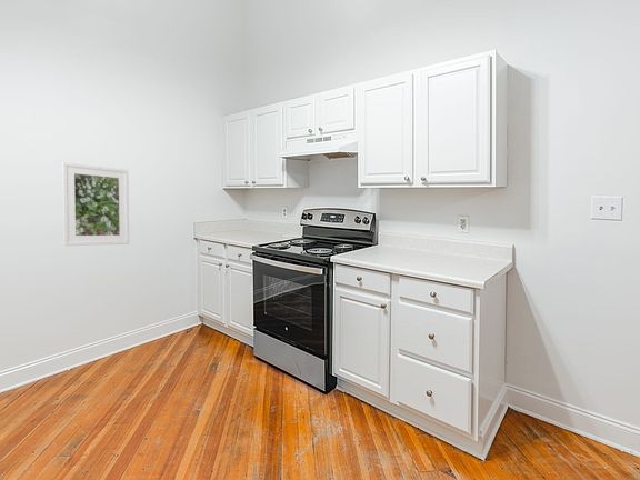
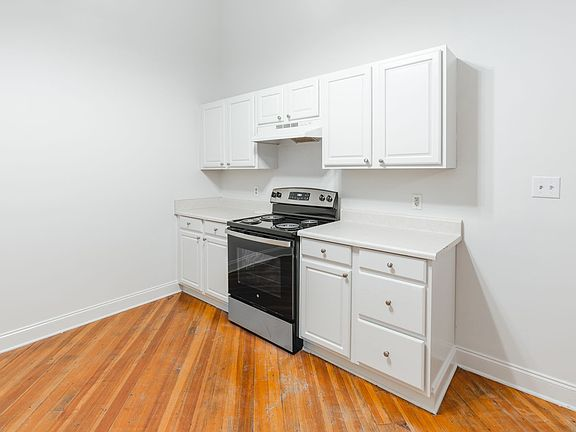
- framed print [61,161,130,247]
